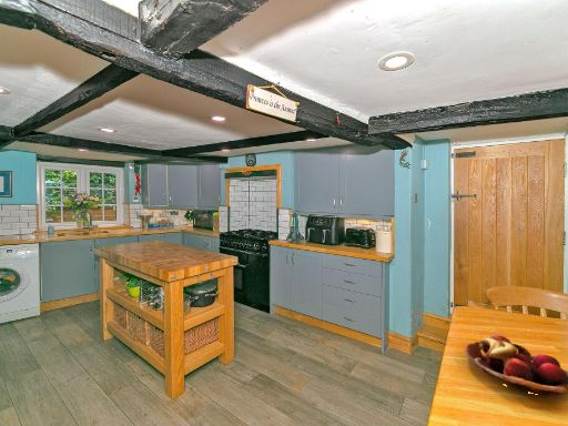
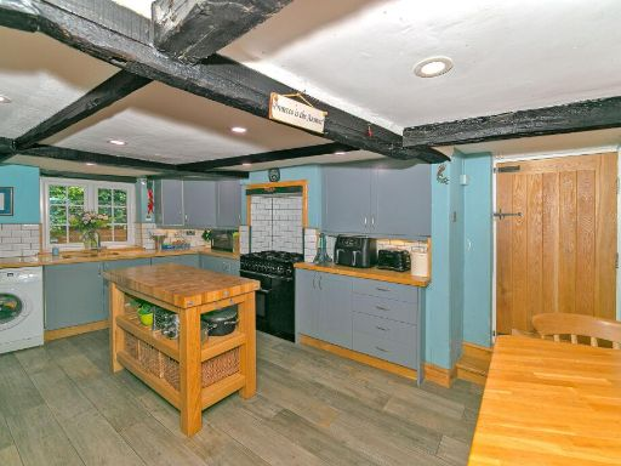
- fruit basket [464,334,568,396]
